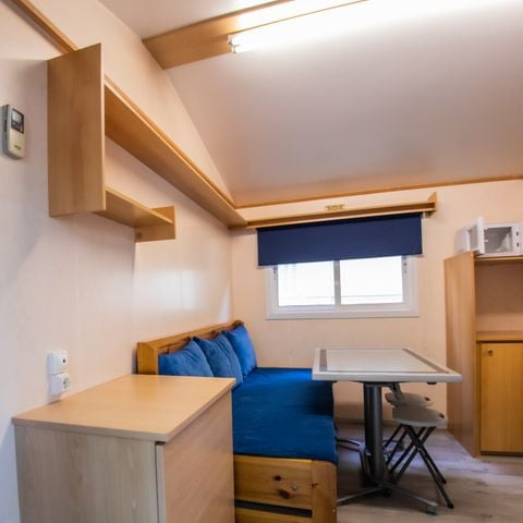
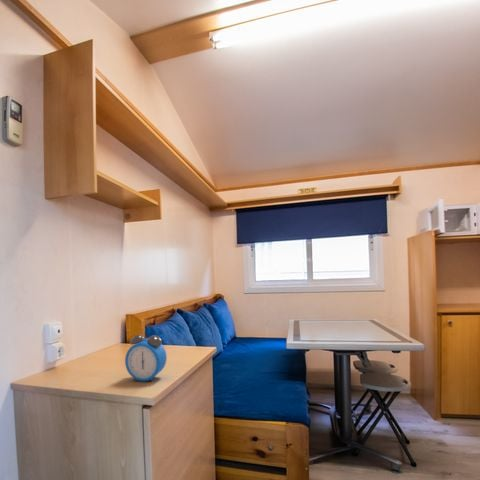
+ alarm clock [124,334,168,383]
